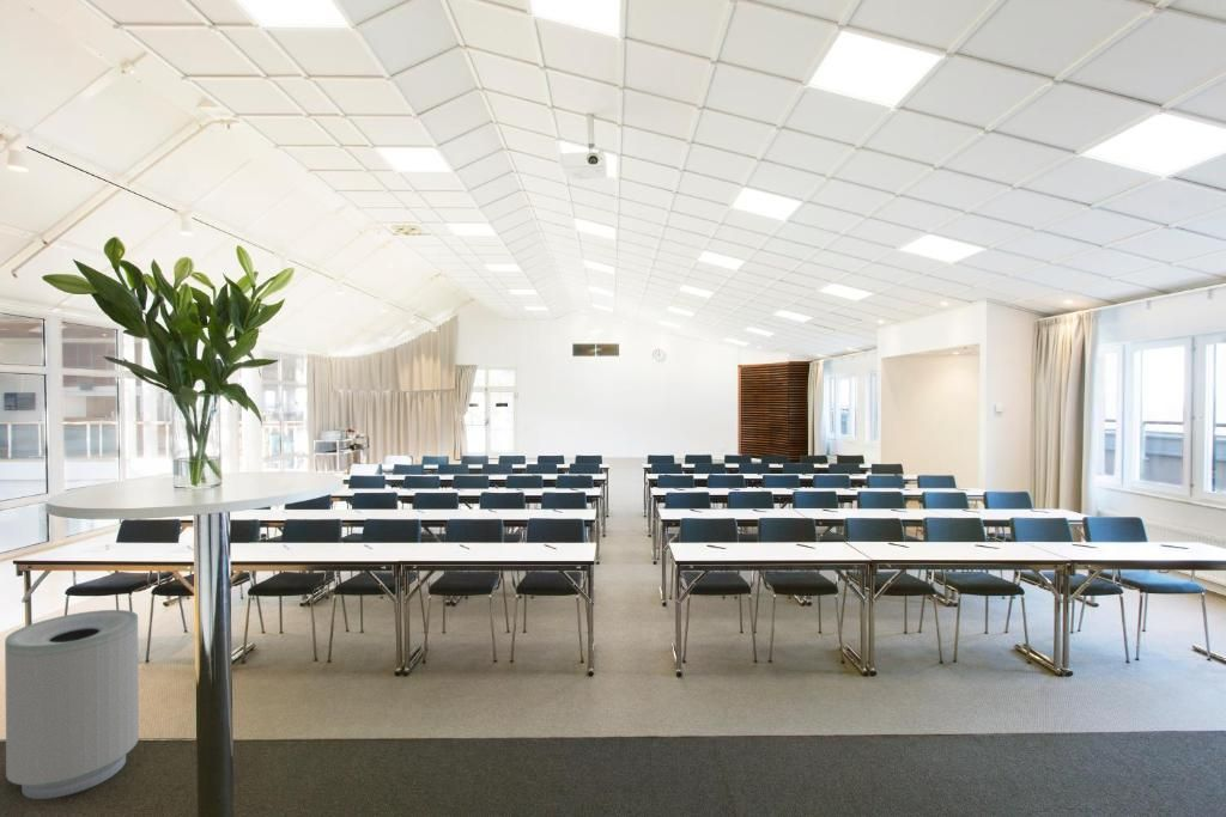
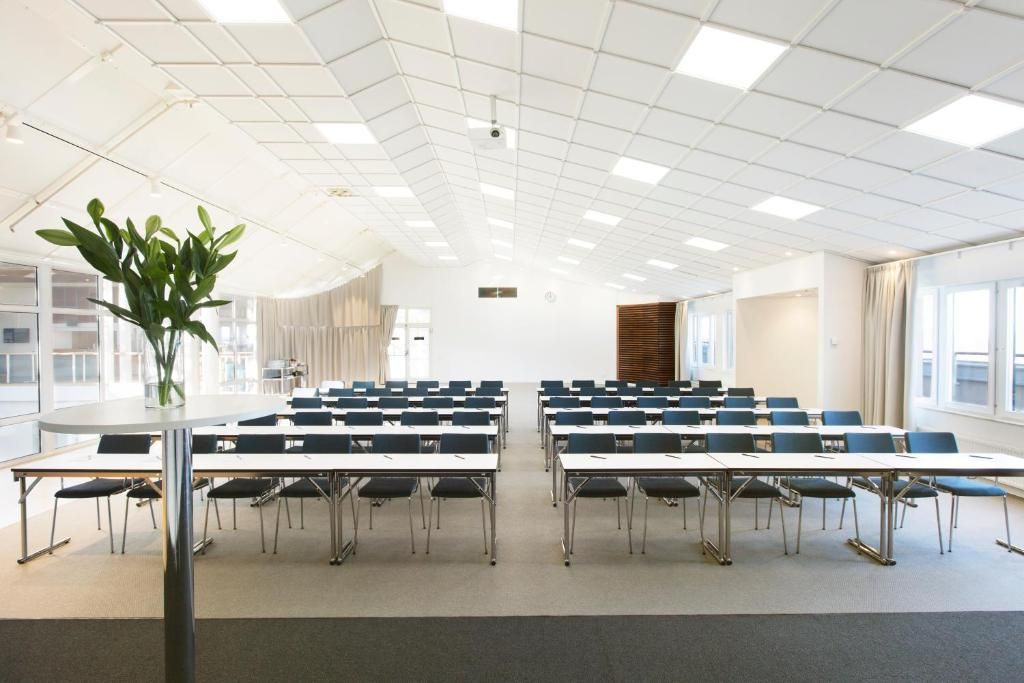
- trash can [4,609,140,800]
